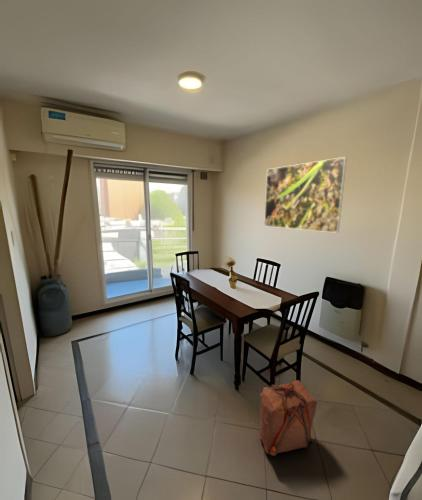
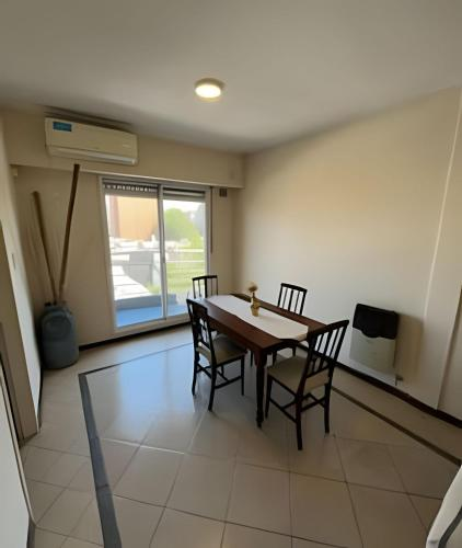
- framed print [263,156,348,234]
- backpack [259,379,318,457]
